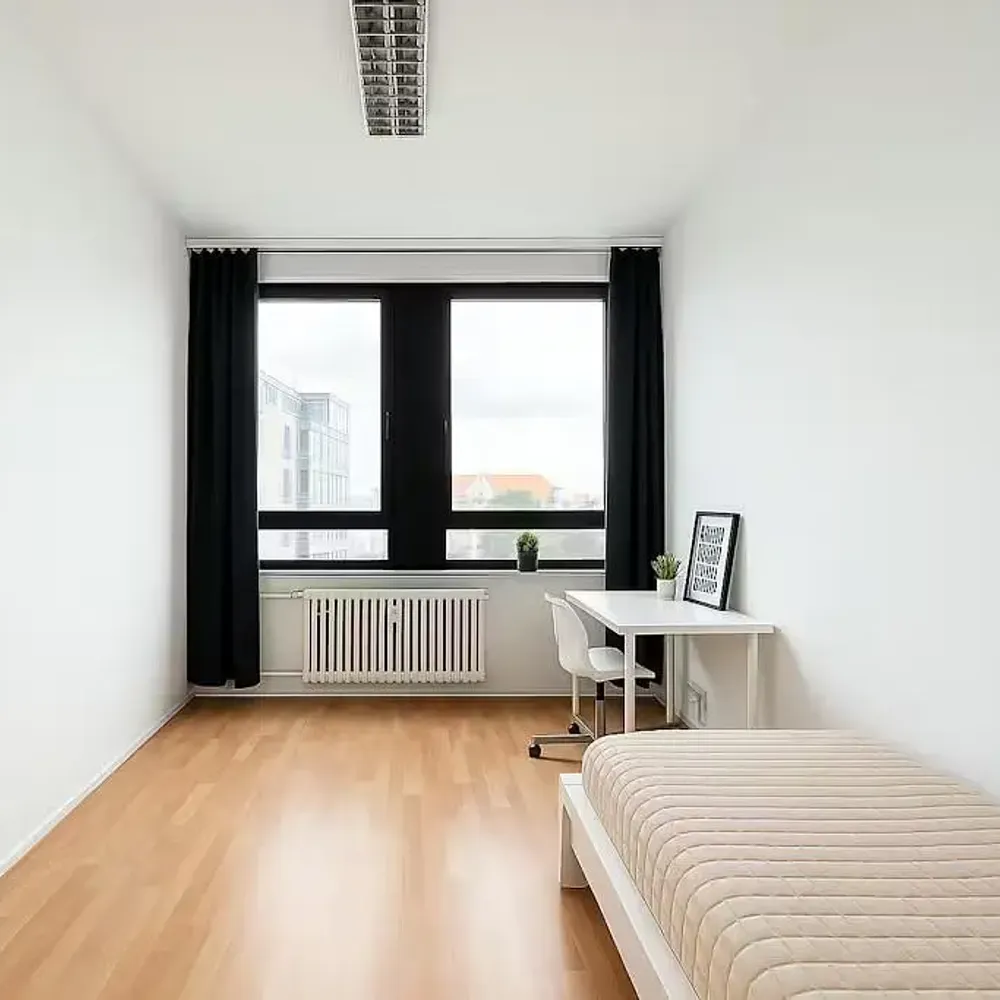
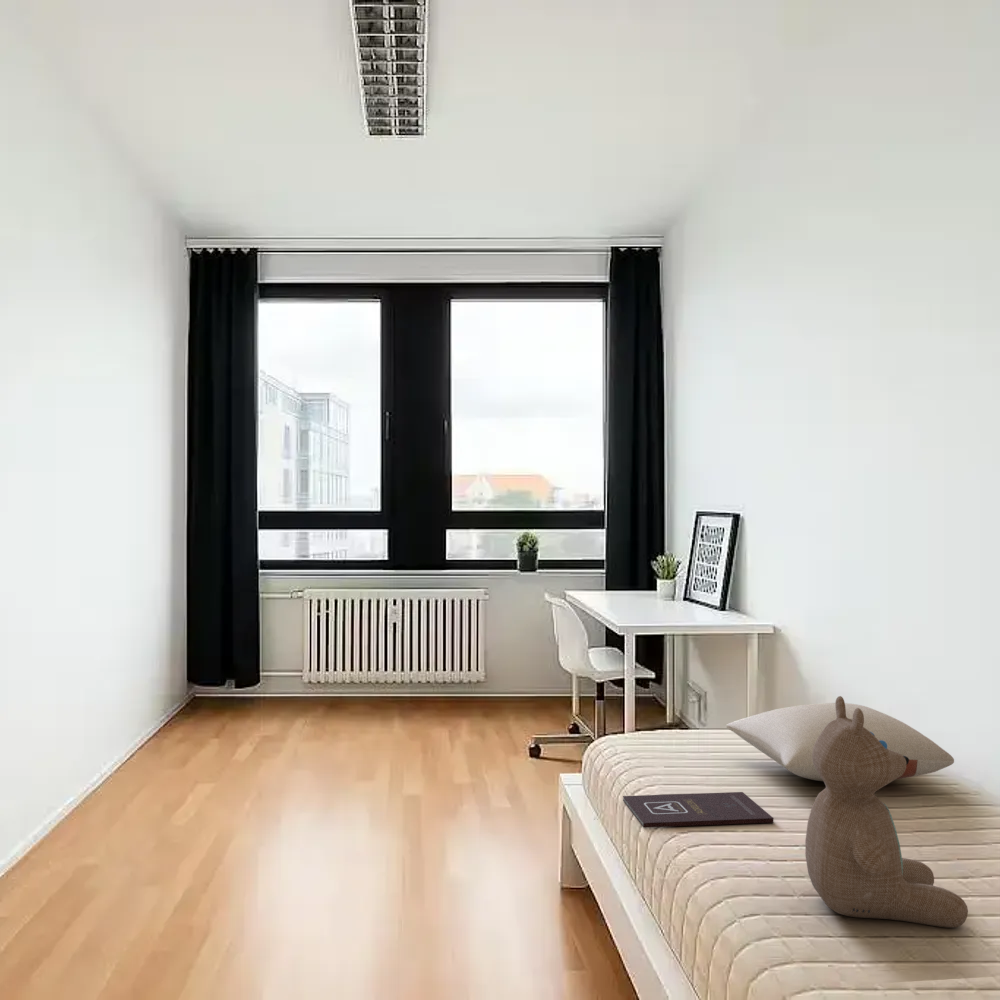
+ book [622,791,774,828]
+ teddy bear [804,695,969,929]
+ pillow [725,702,955,782]
